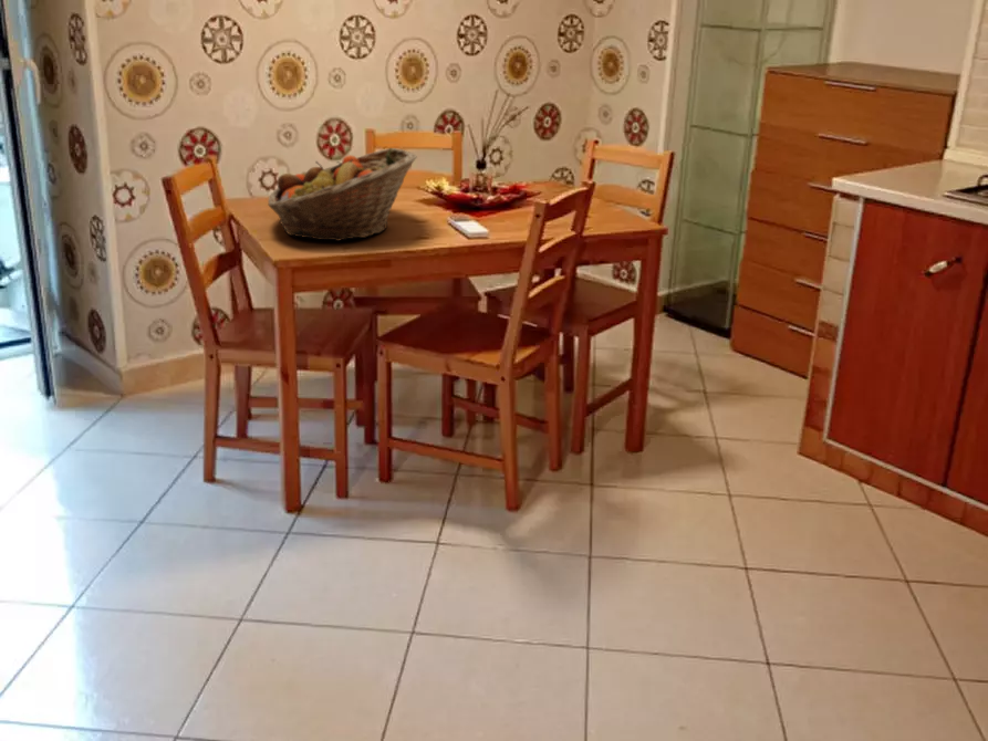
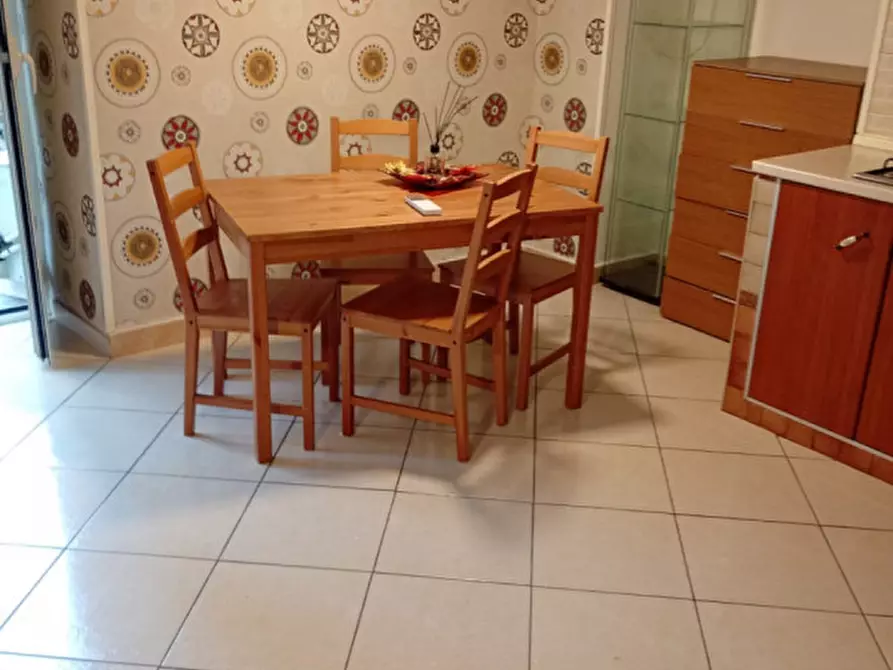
- fruit basket [267,147,418,242]
